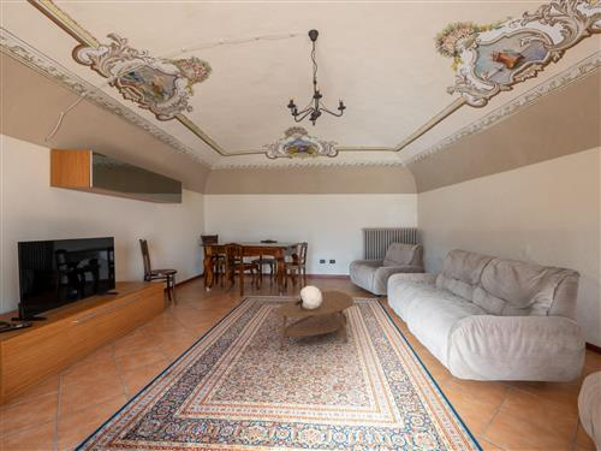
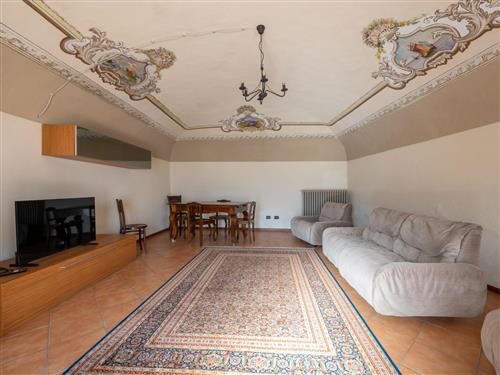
- coffee table [274,290,355,351]
- decorative sphere [294,285,322,311]
